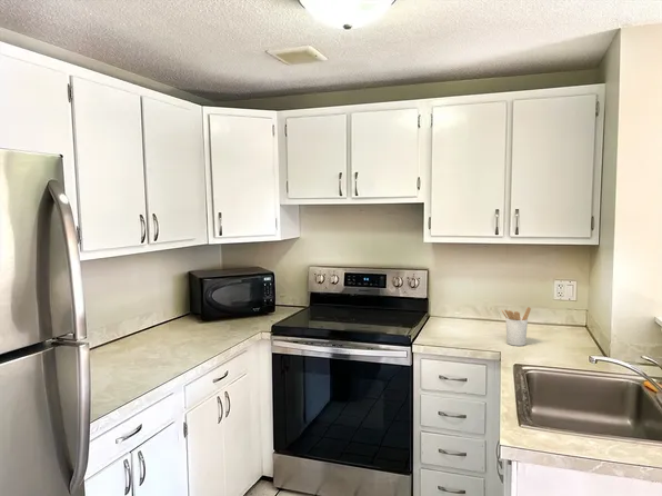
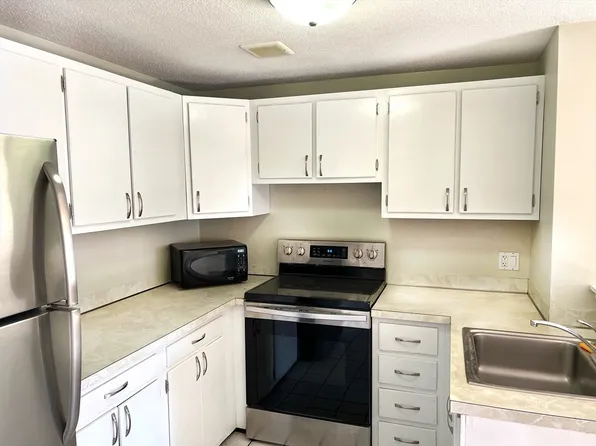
- utensil holder [501,306,532,347]
